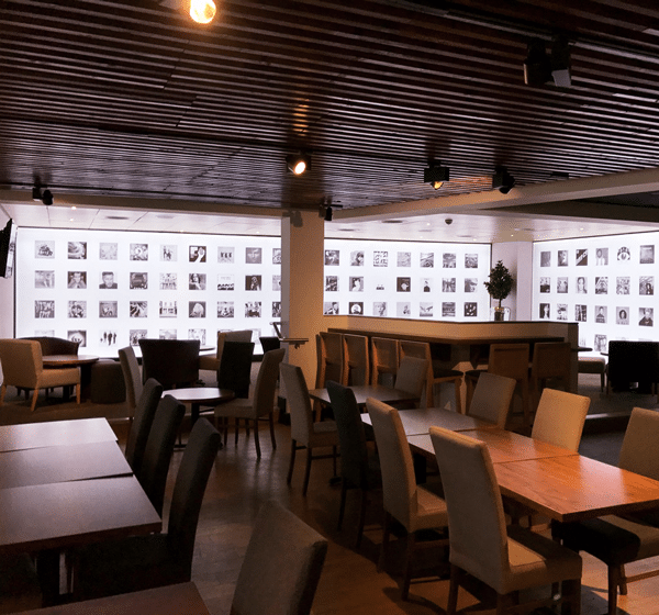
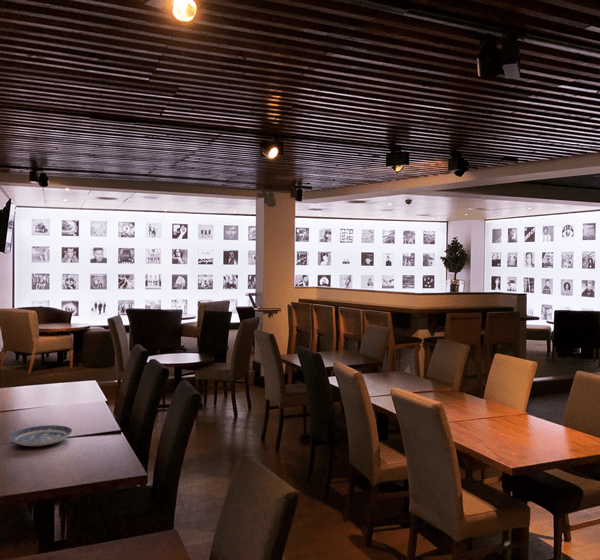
+ plate [8,424,73,447]
